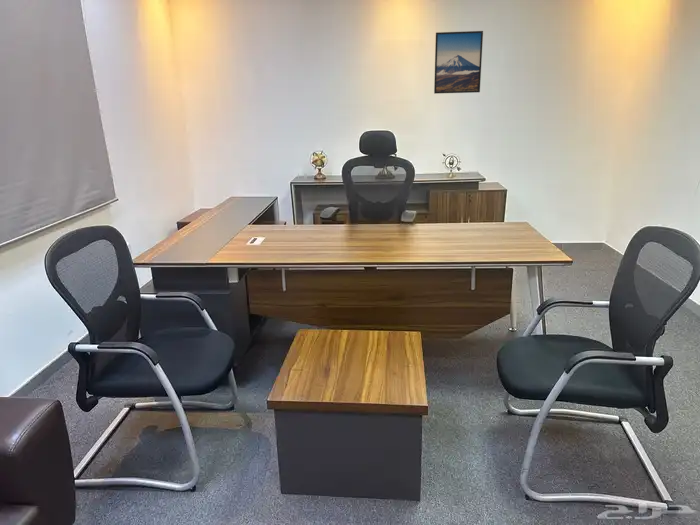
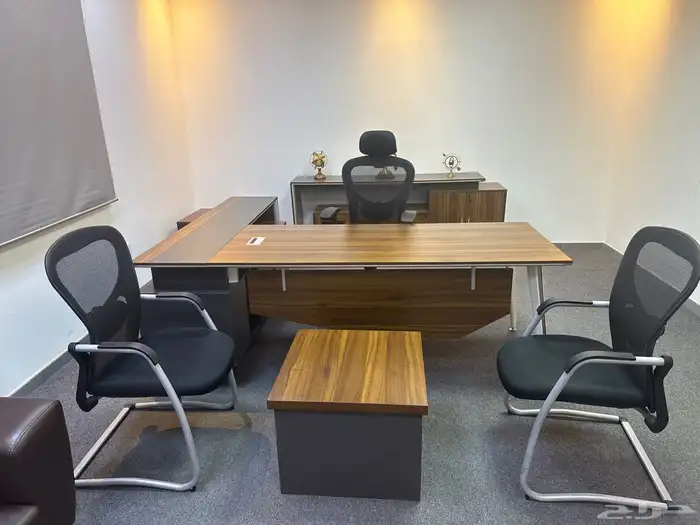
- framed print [433,30,484,95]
